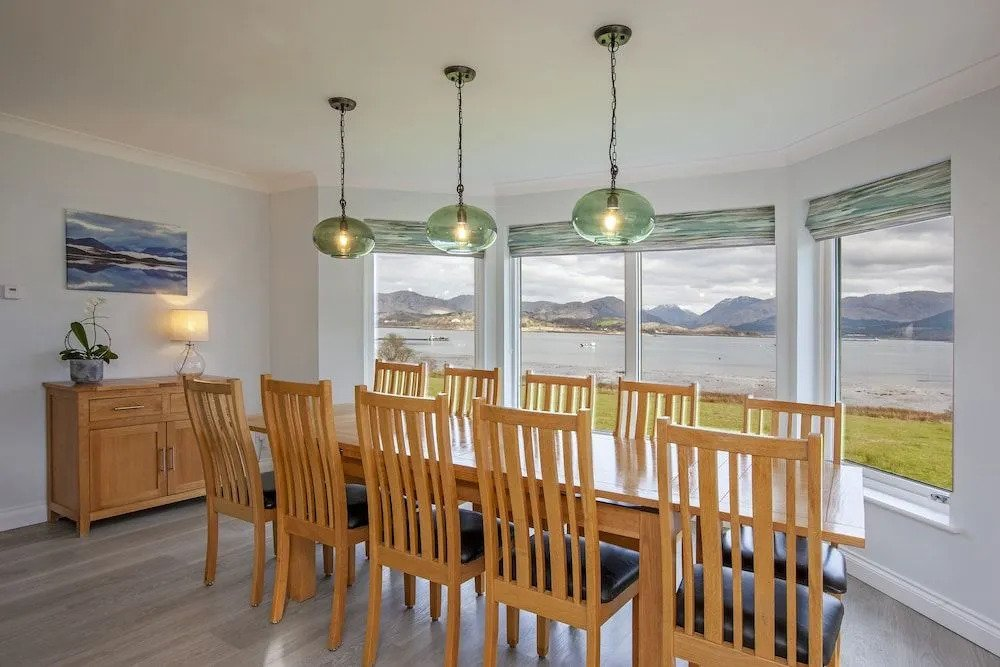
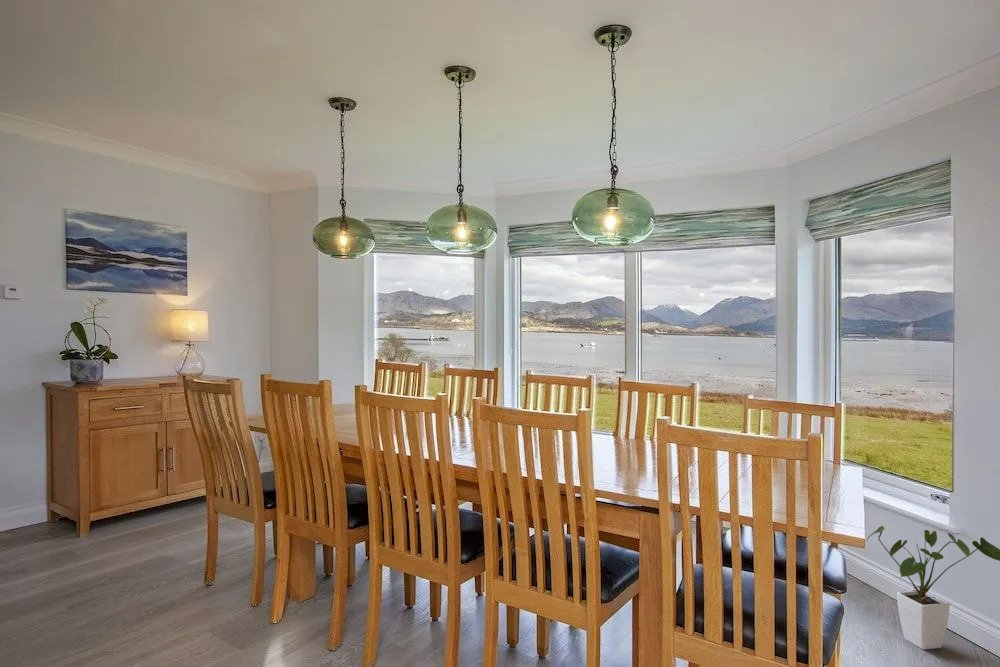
+ house plant [865,525,1000,651]
